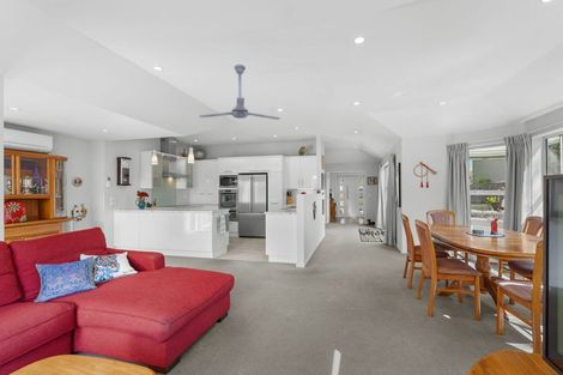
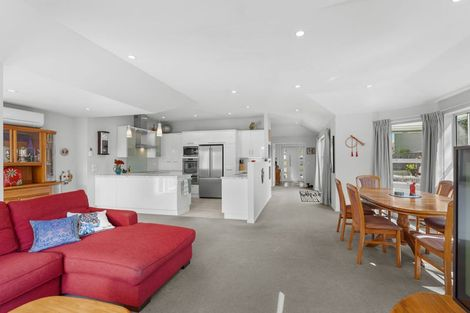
- ceiling fan [198,63,282,121]
